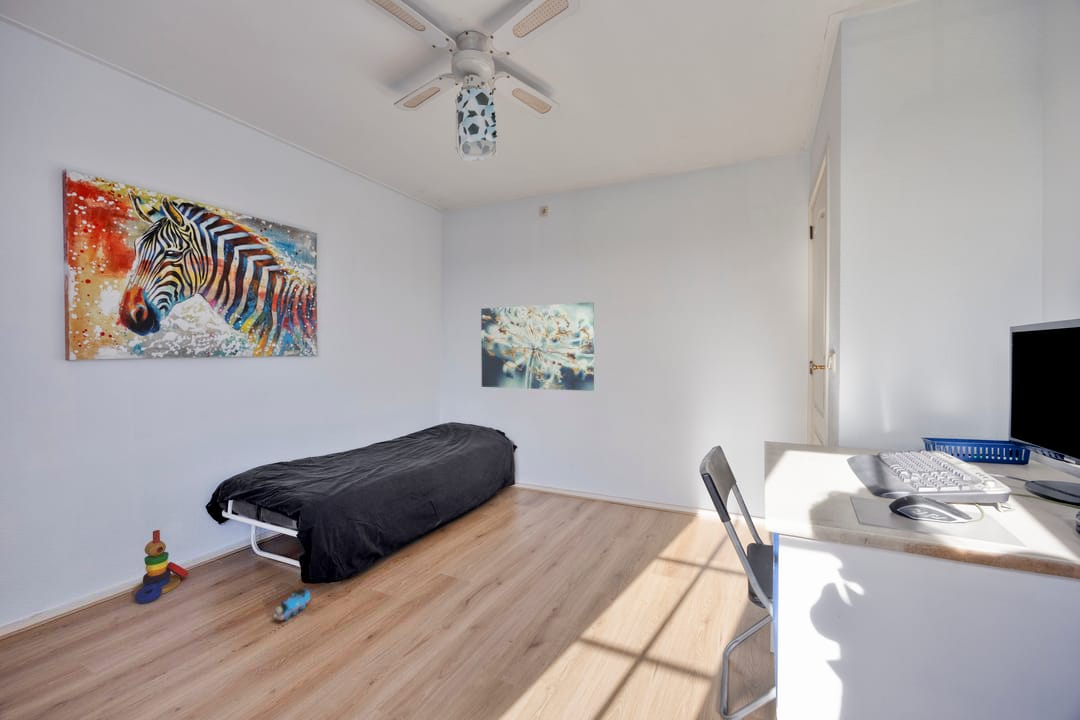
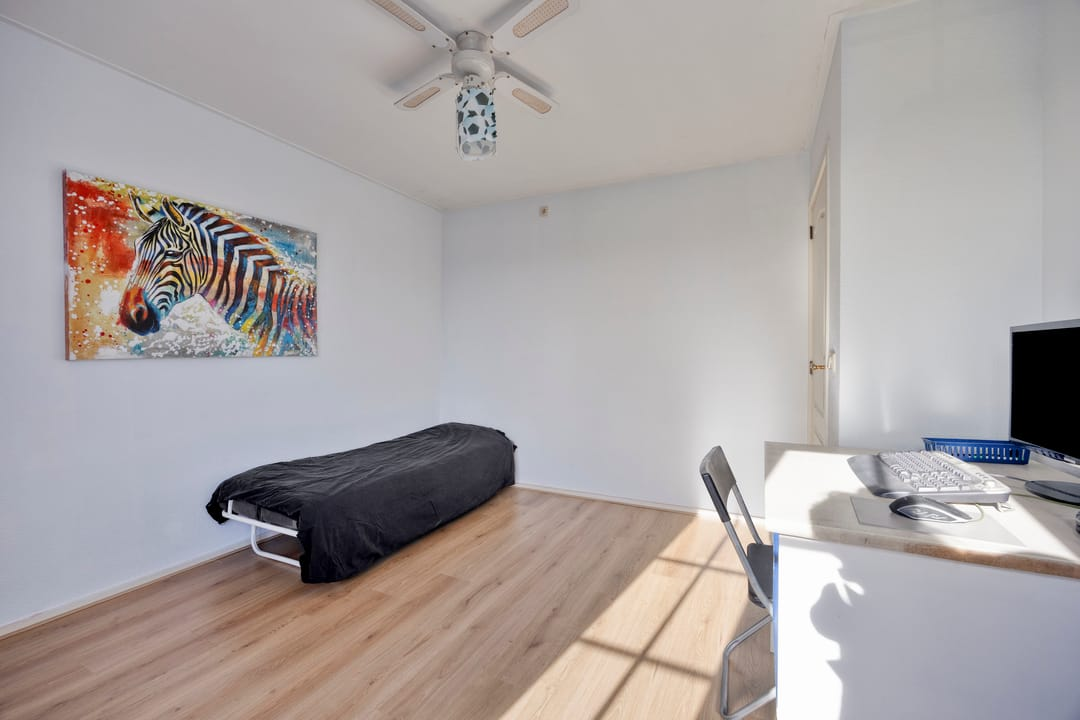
- toy train [271,588,313,623]
- stacking toy [132,529,190,604]
- wall art [480,301,595,392]
